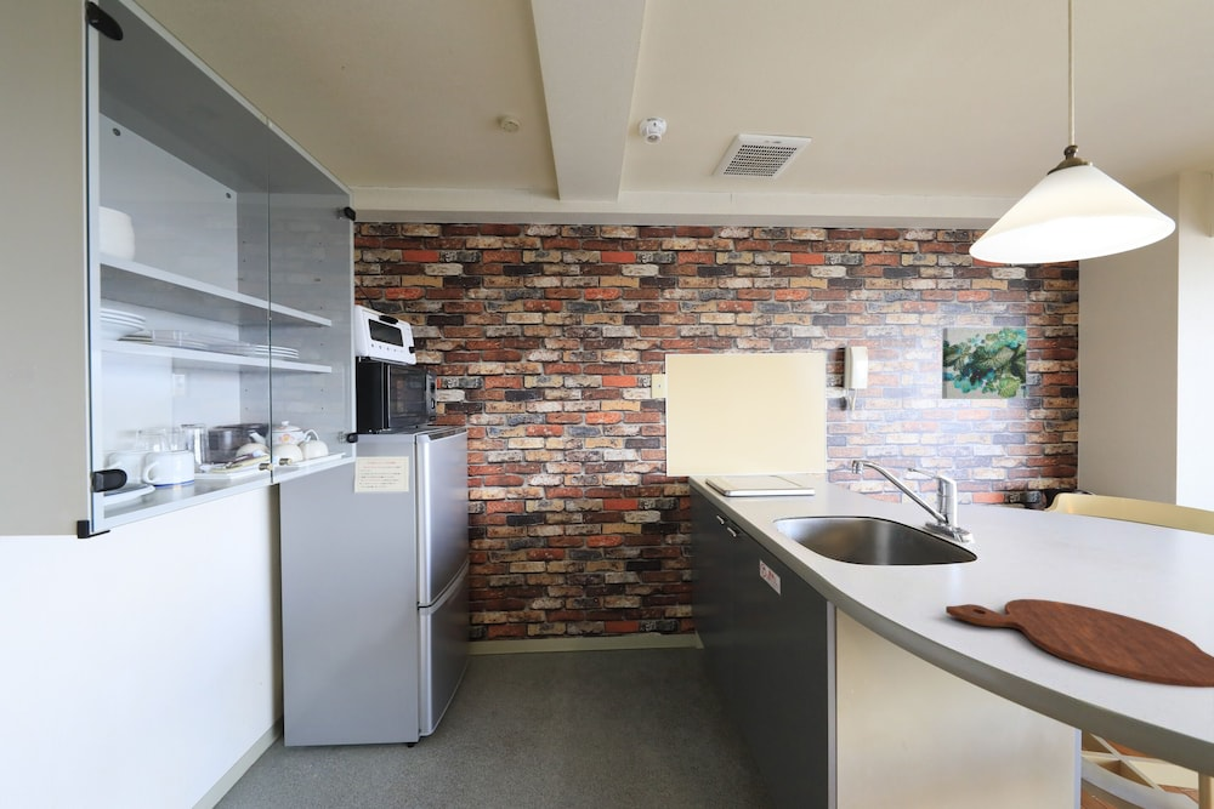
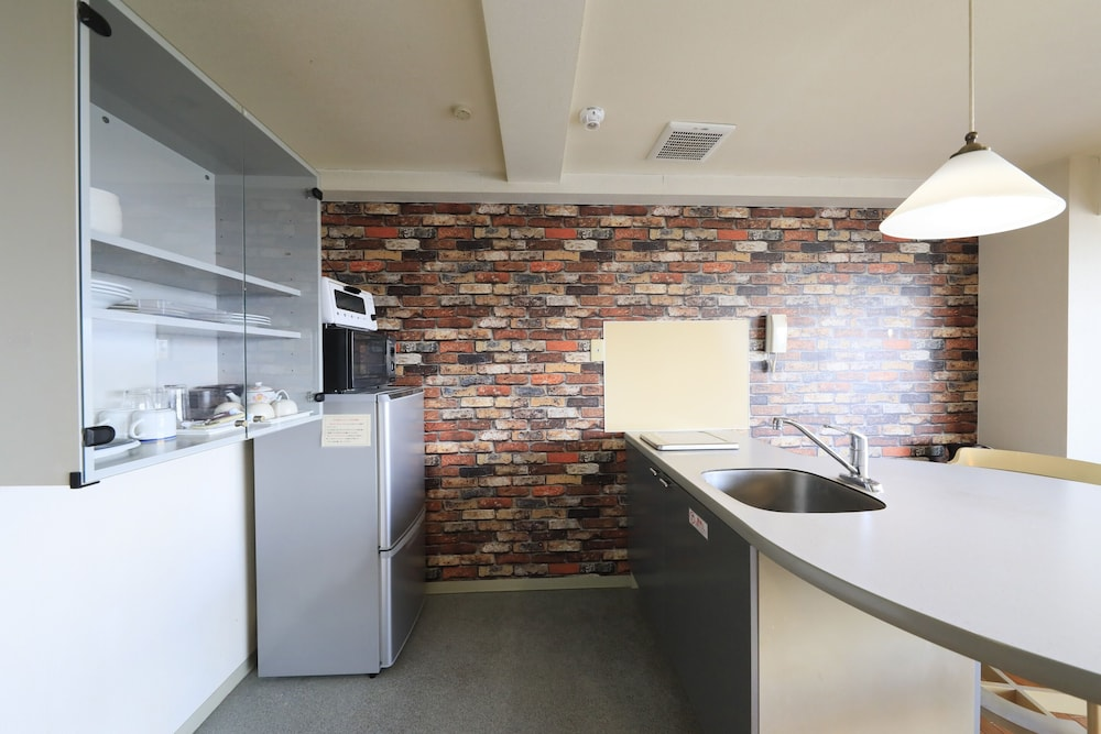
- wall art [941,326,1028,400]
- cutting board [944,598,1214,689]
